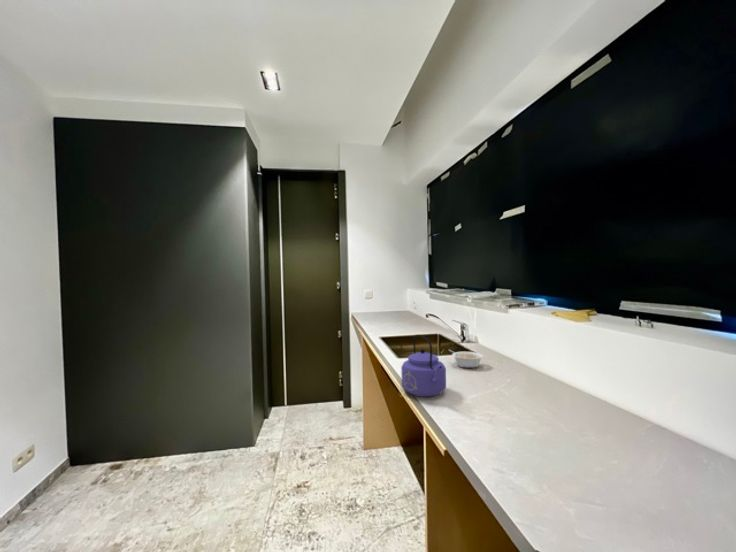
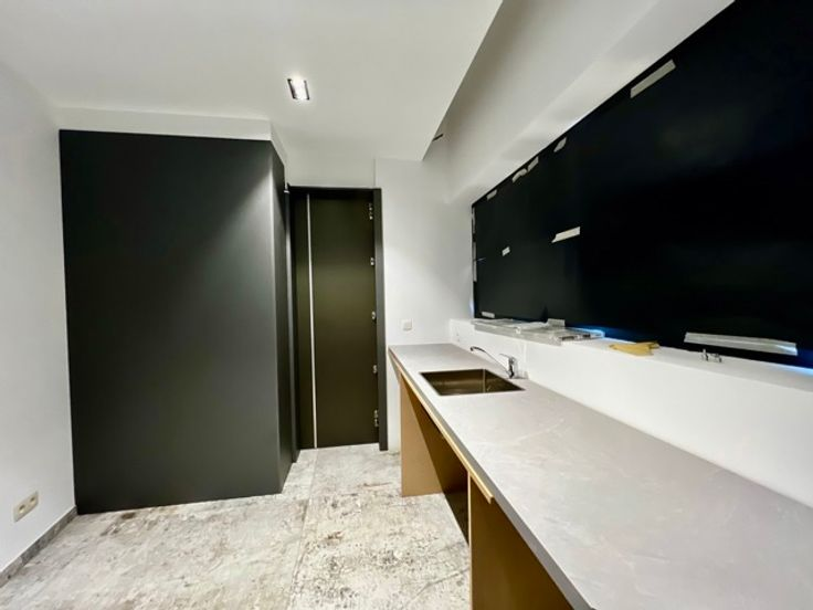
- legume [448,348,484,369]
- kettle [400,334,447,398]
